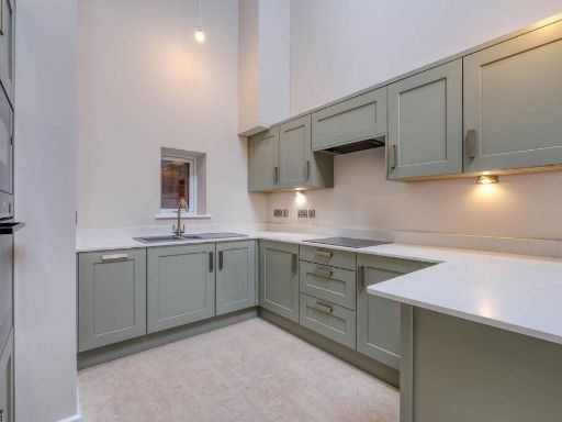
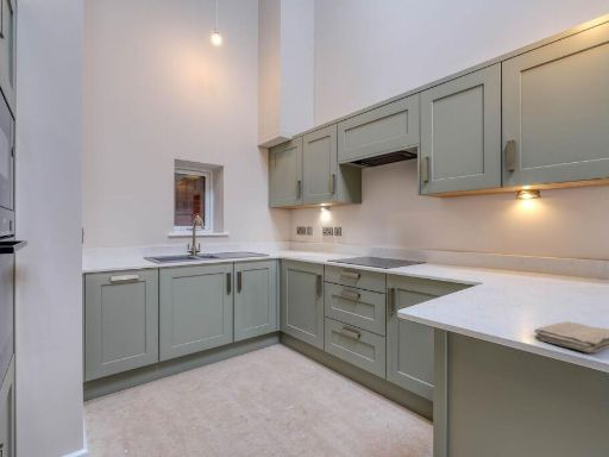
+ washcloth [533,320,609,353]
